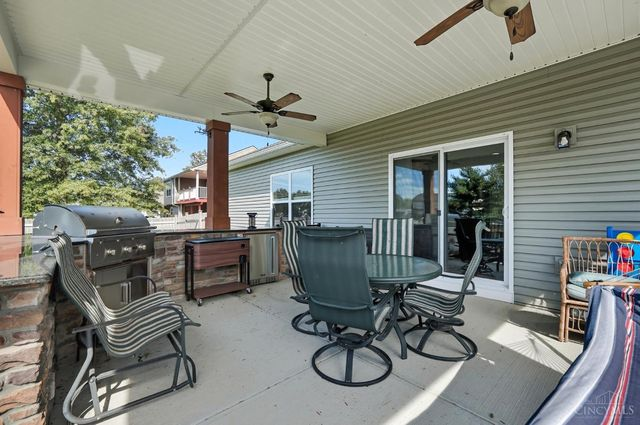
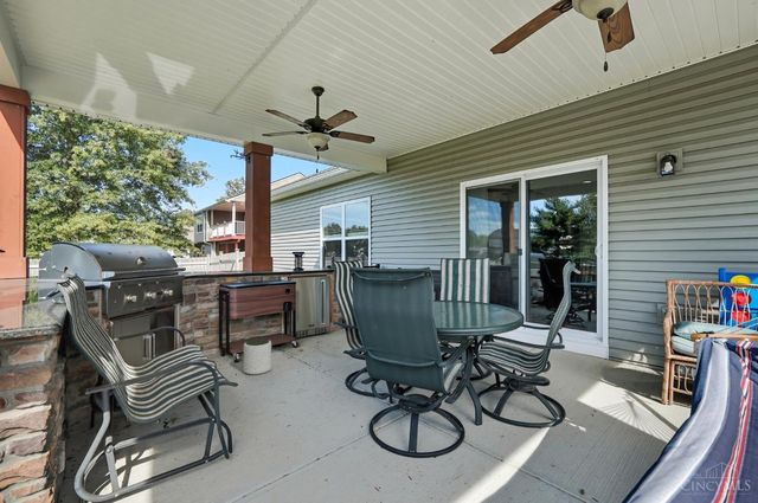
+ plant pot [243,337,272,376]
